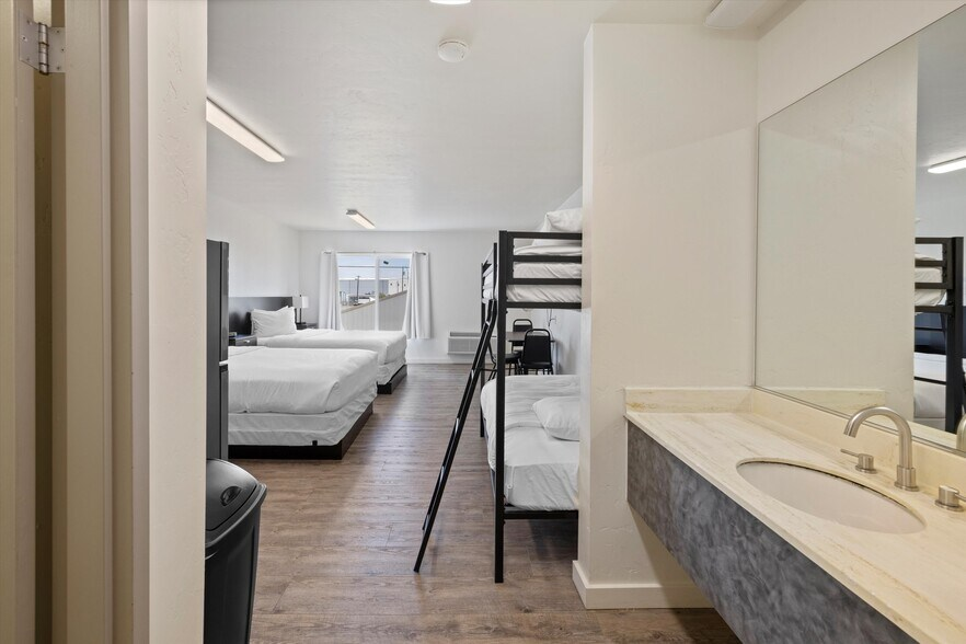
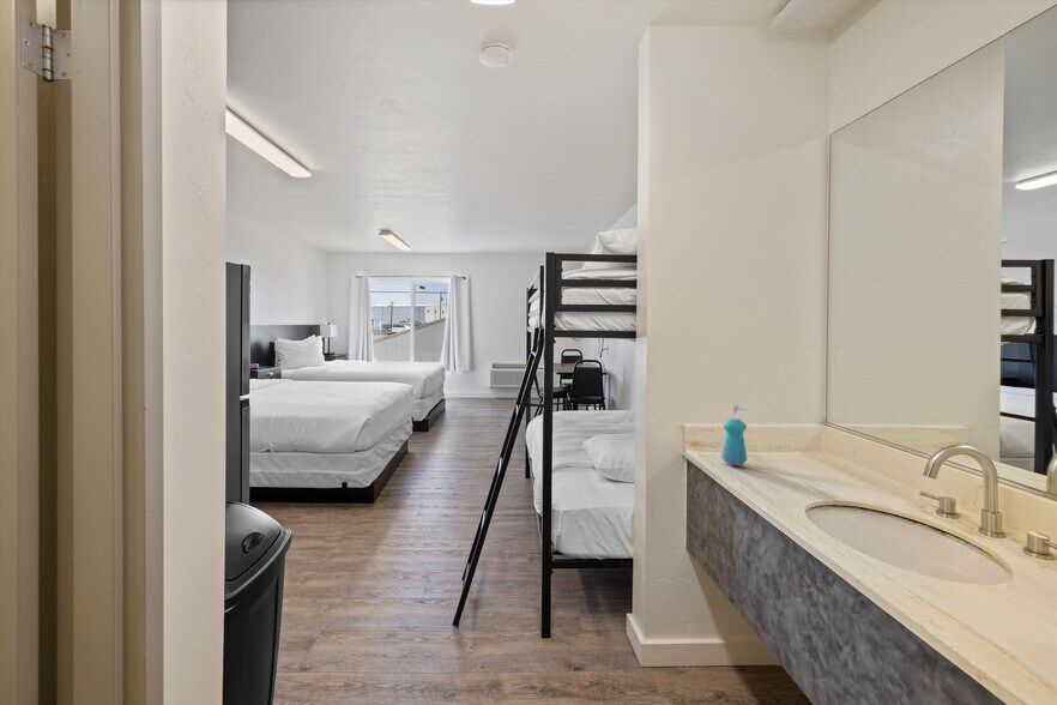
+ soap dispenser [720,404,749,465]
